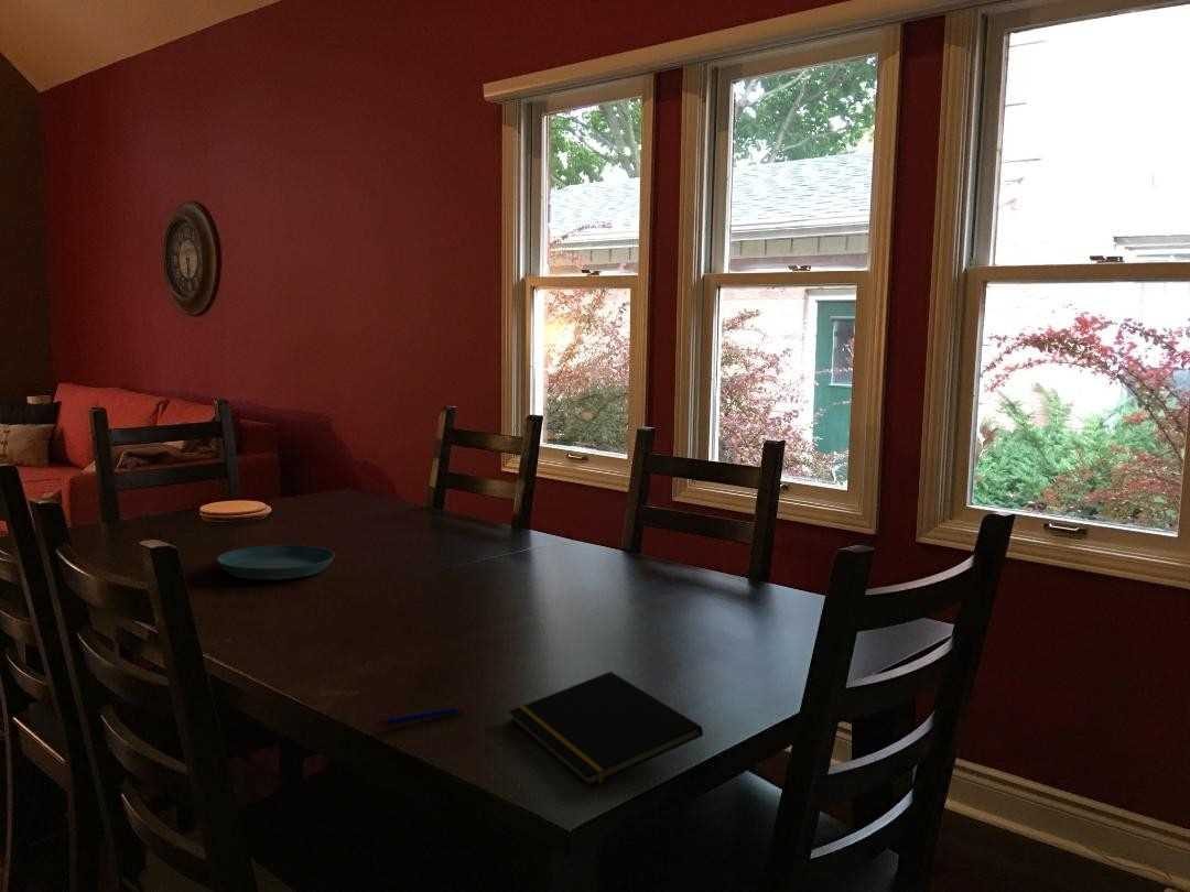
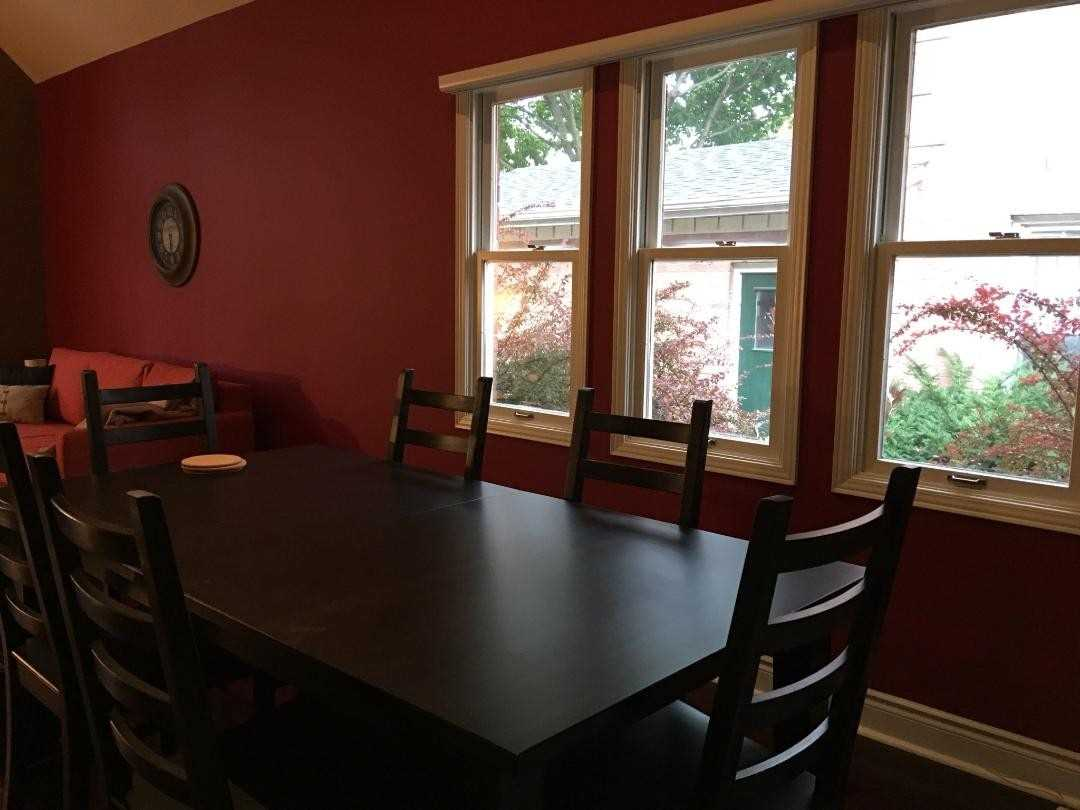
- notepad [508,671,704,787]
- pen [374,706,469,730]
- saucer [216,544,335,581]
